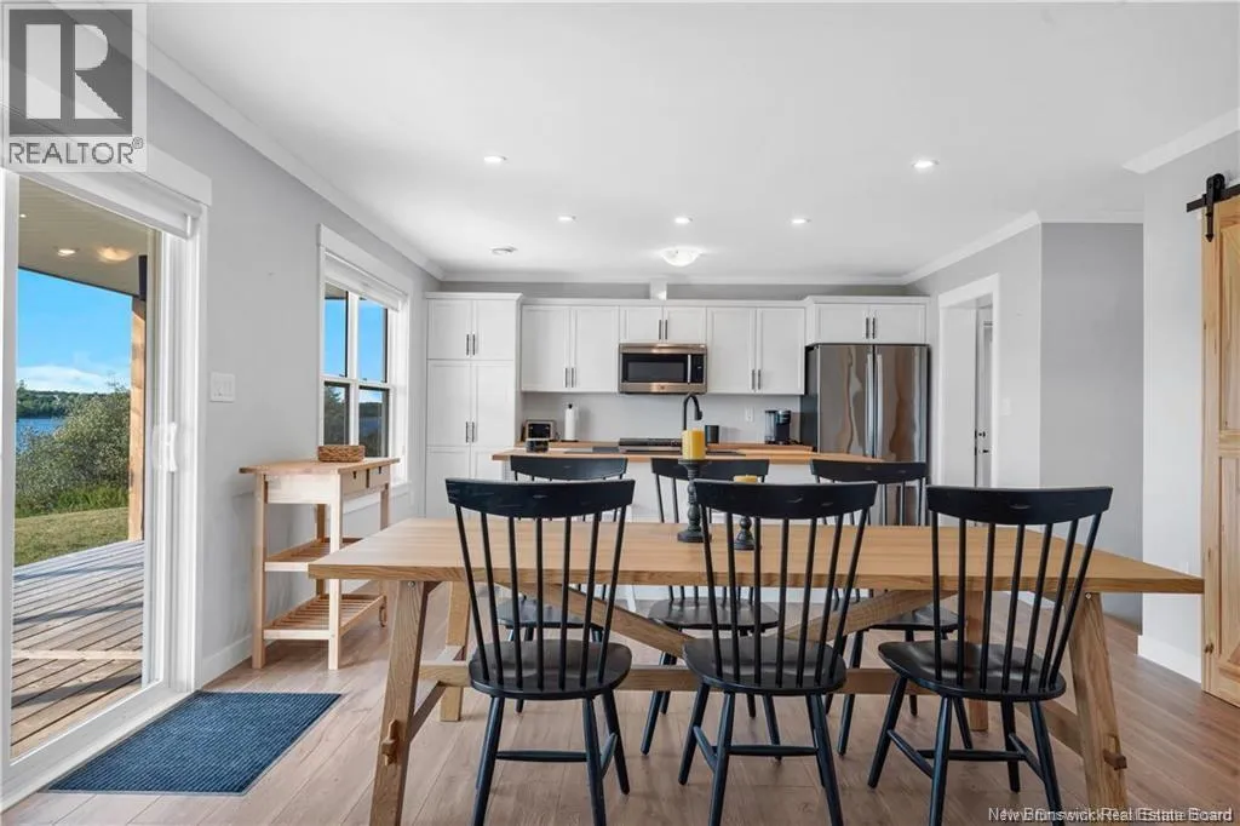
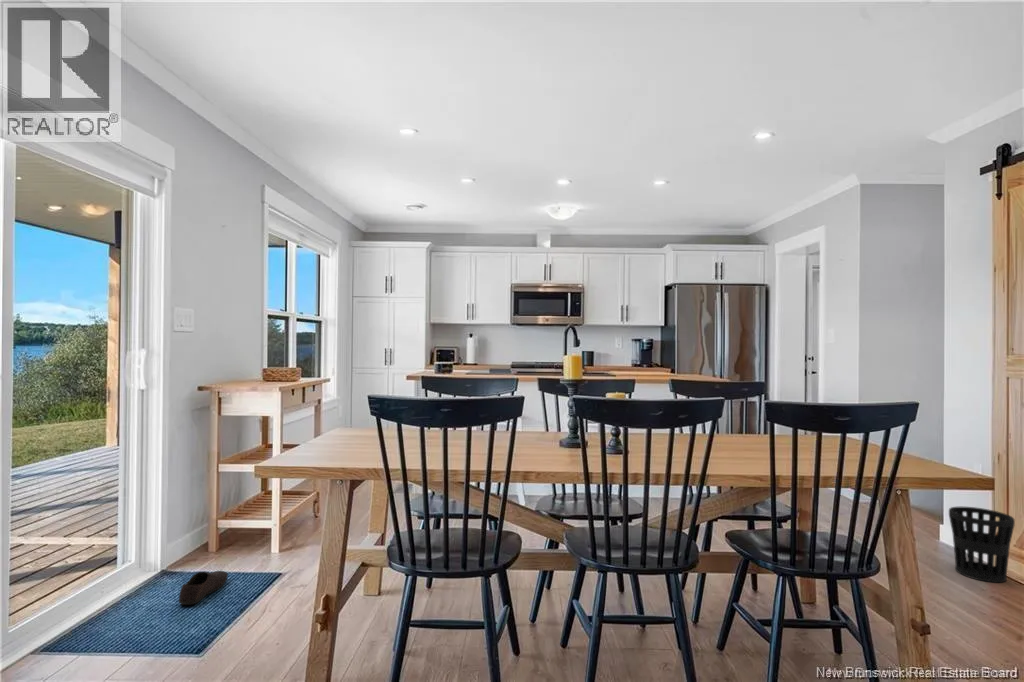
+ wastebasket [948,506,1016,584]
+ shoe [178,570,229,606]
